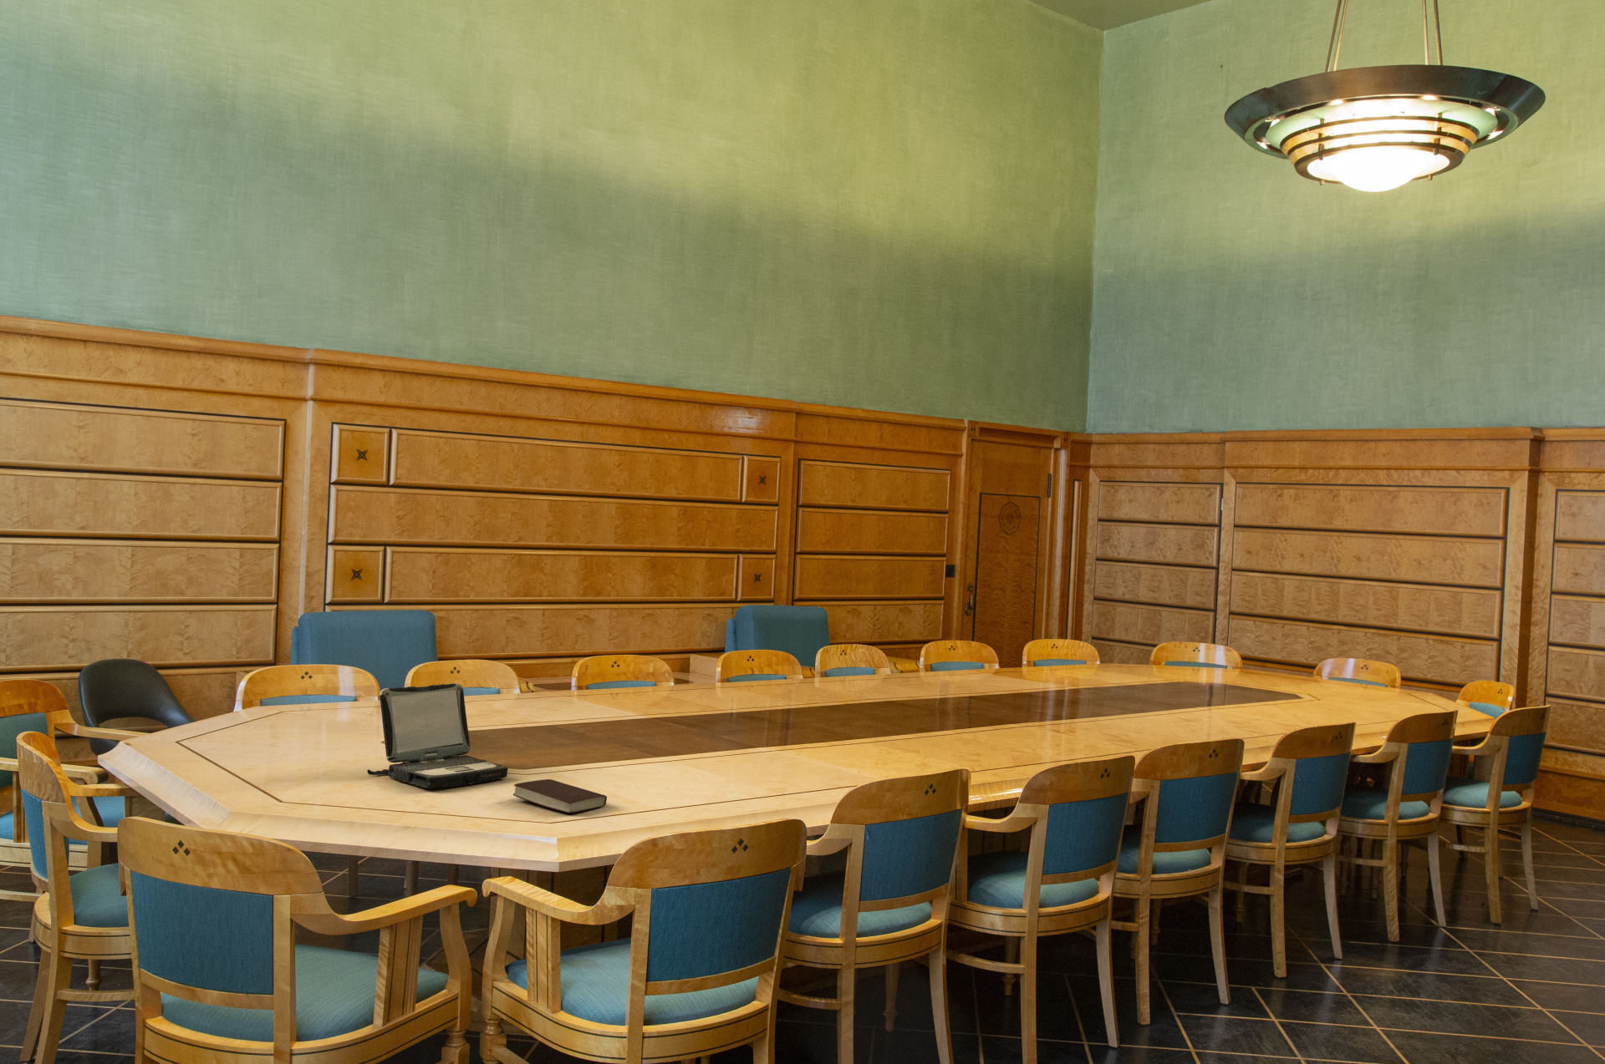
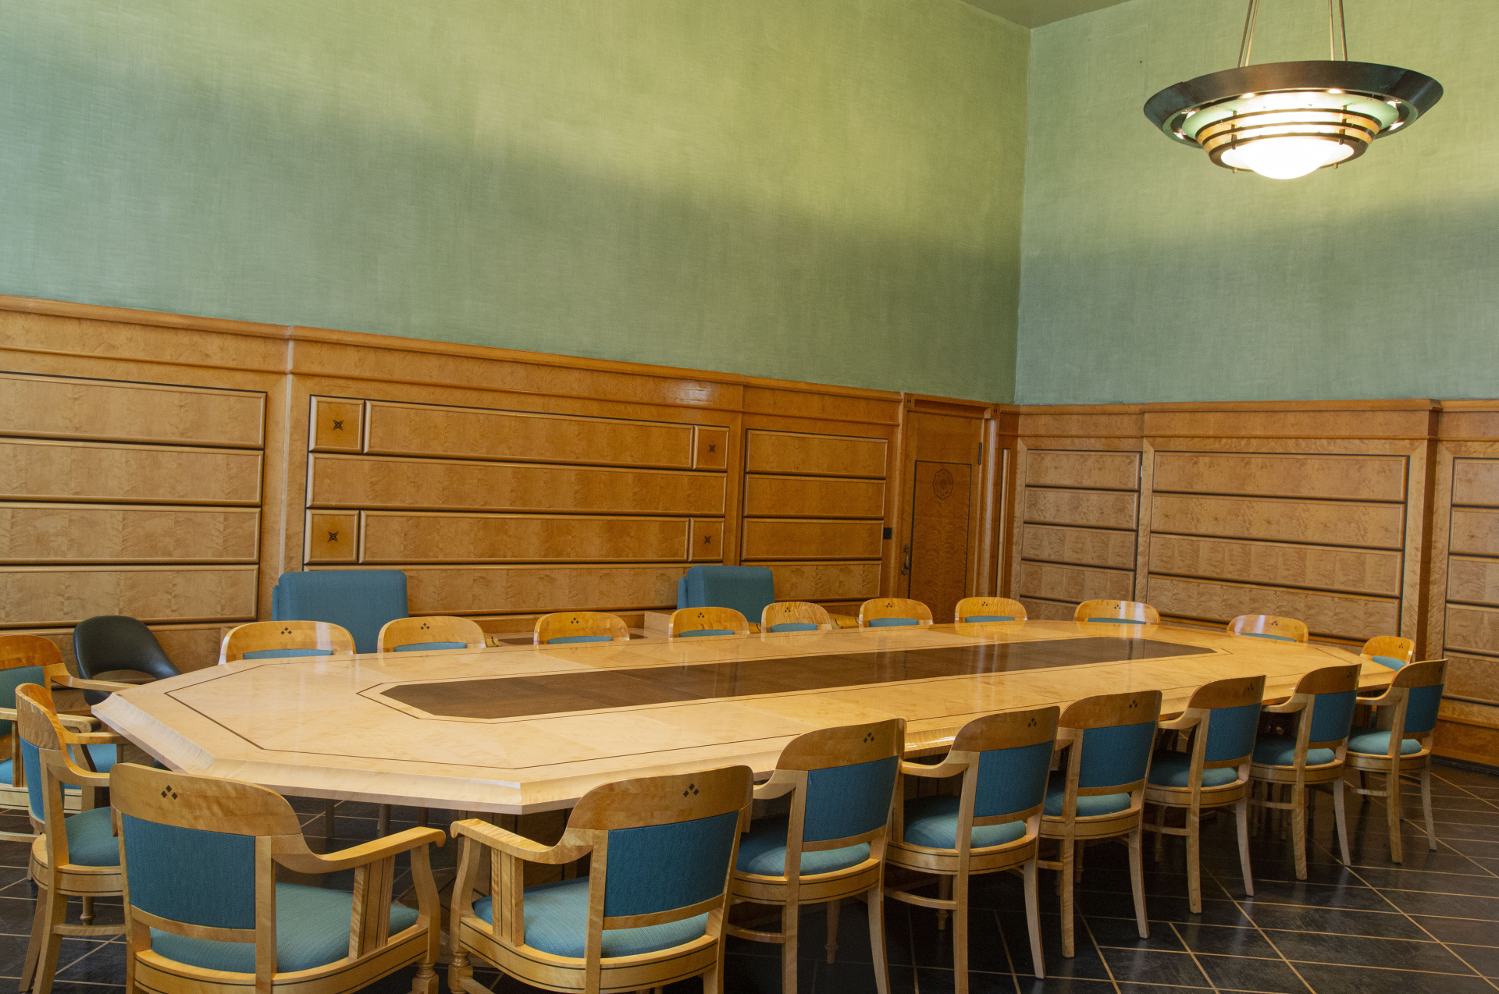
- book [512,778,608,815]
- laptop [366,683,510,790]
